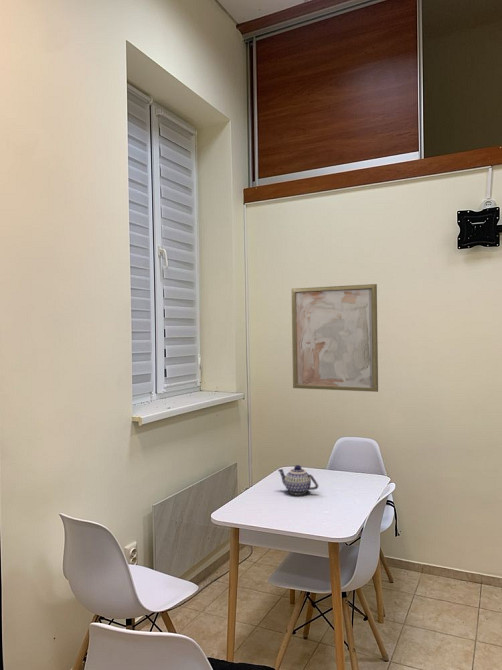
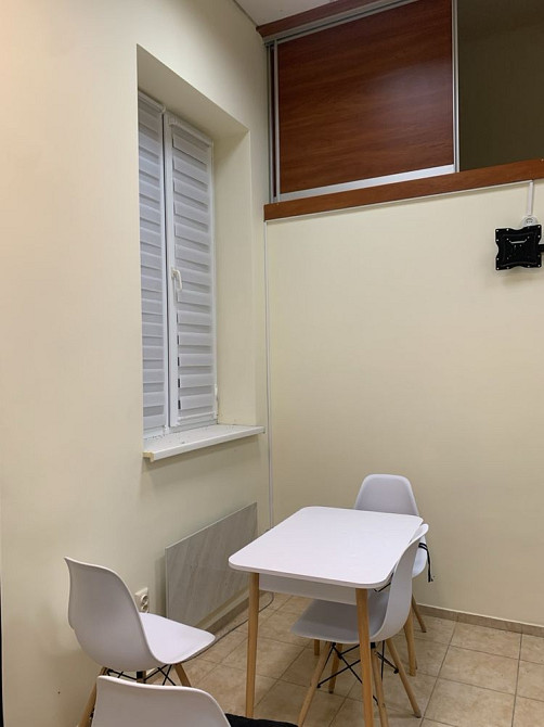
- wall art [291,283,379,393]
- teapot [276,464,319,496]
